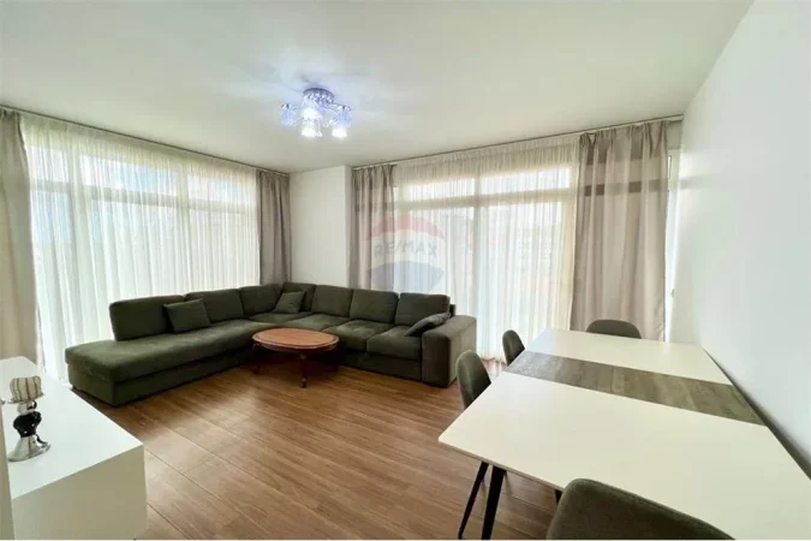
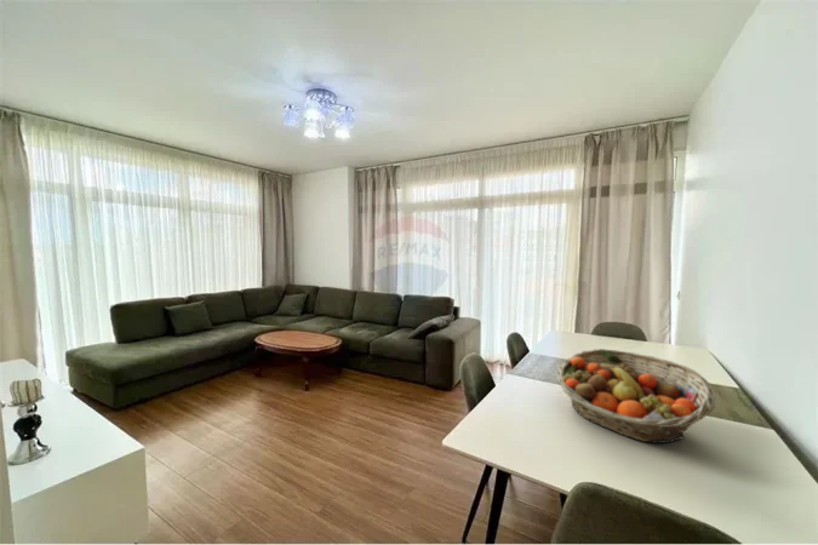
+ fruit basket [556,348,716,444]
